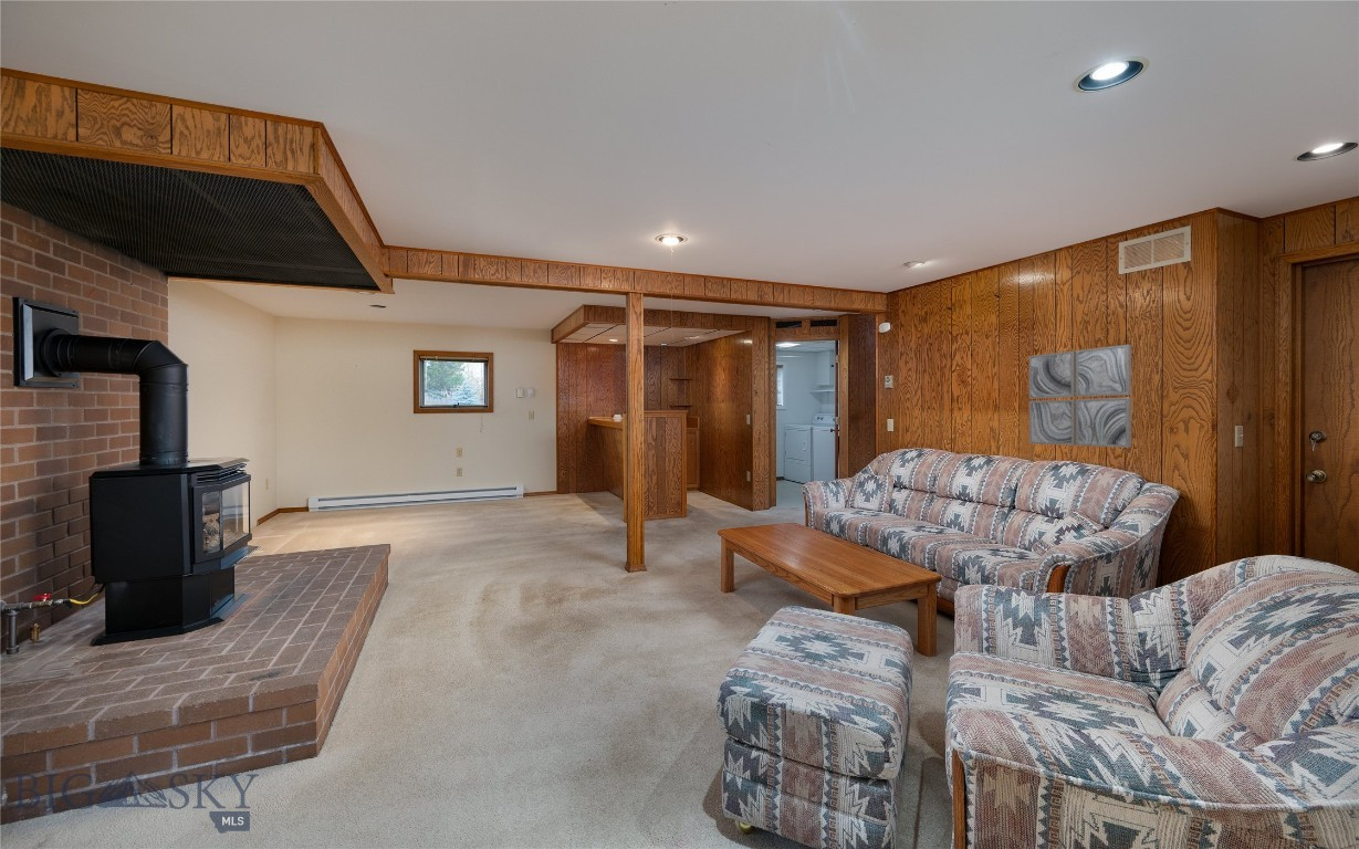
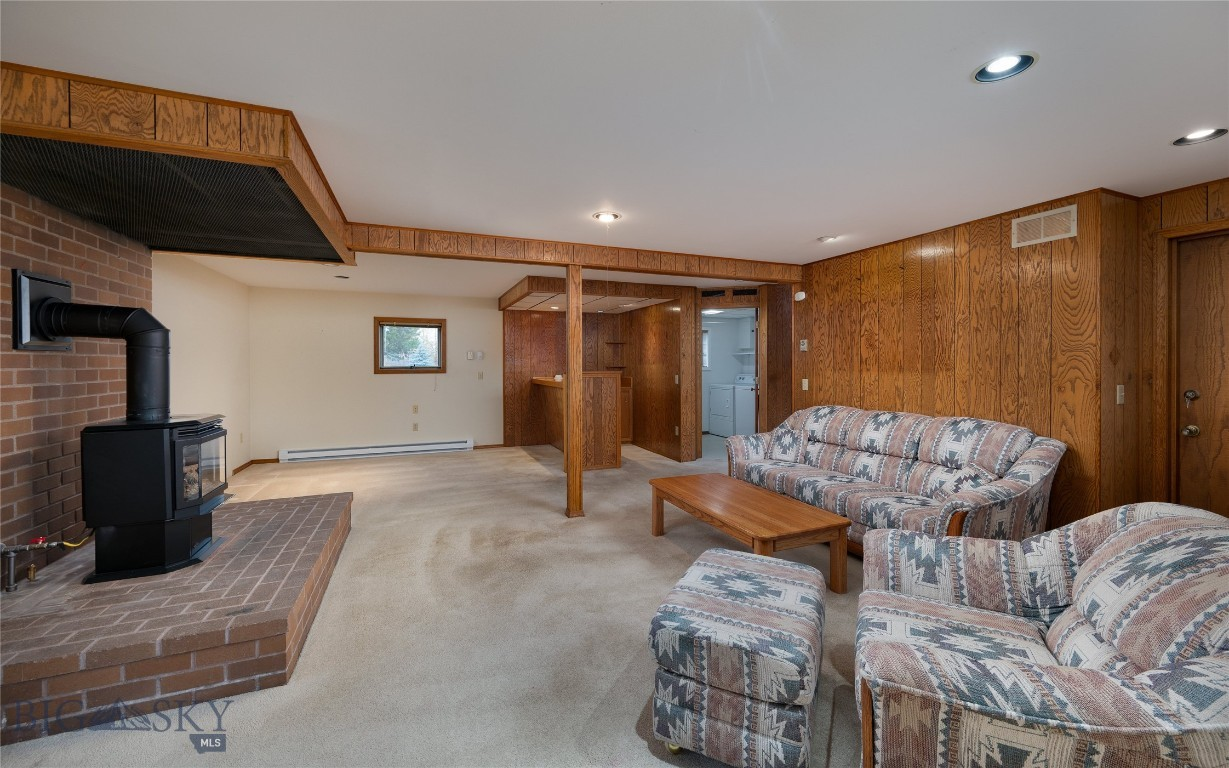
- wall art [1028,344,1132,449]
